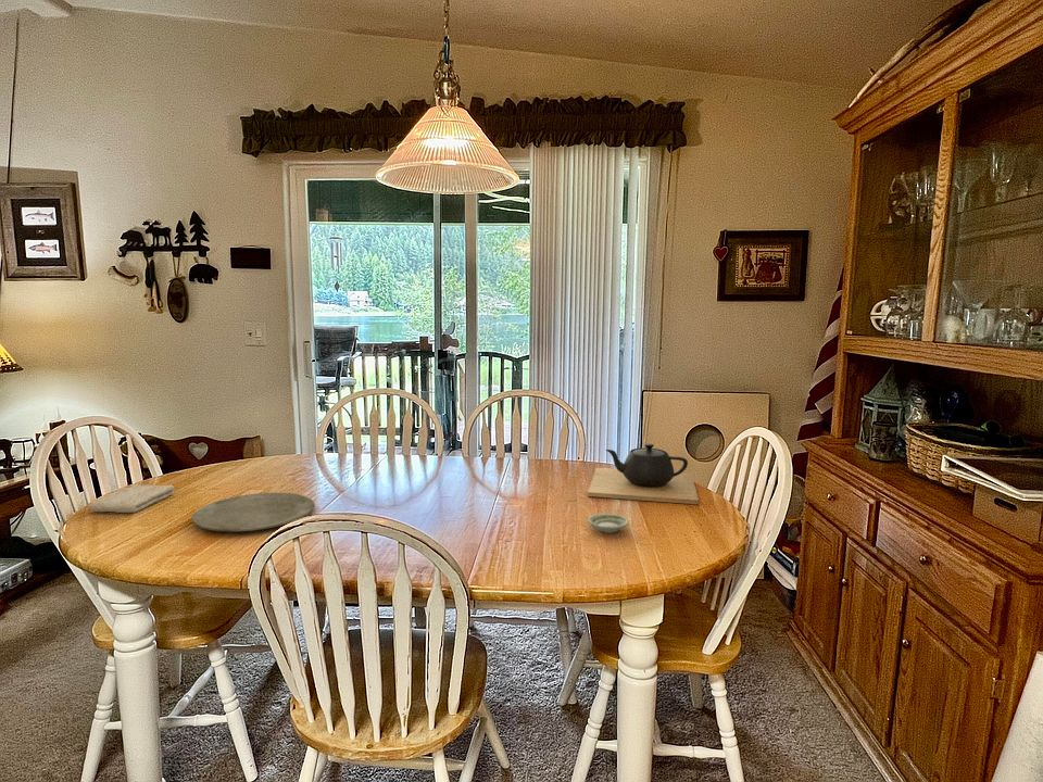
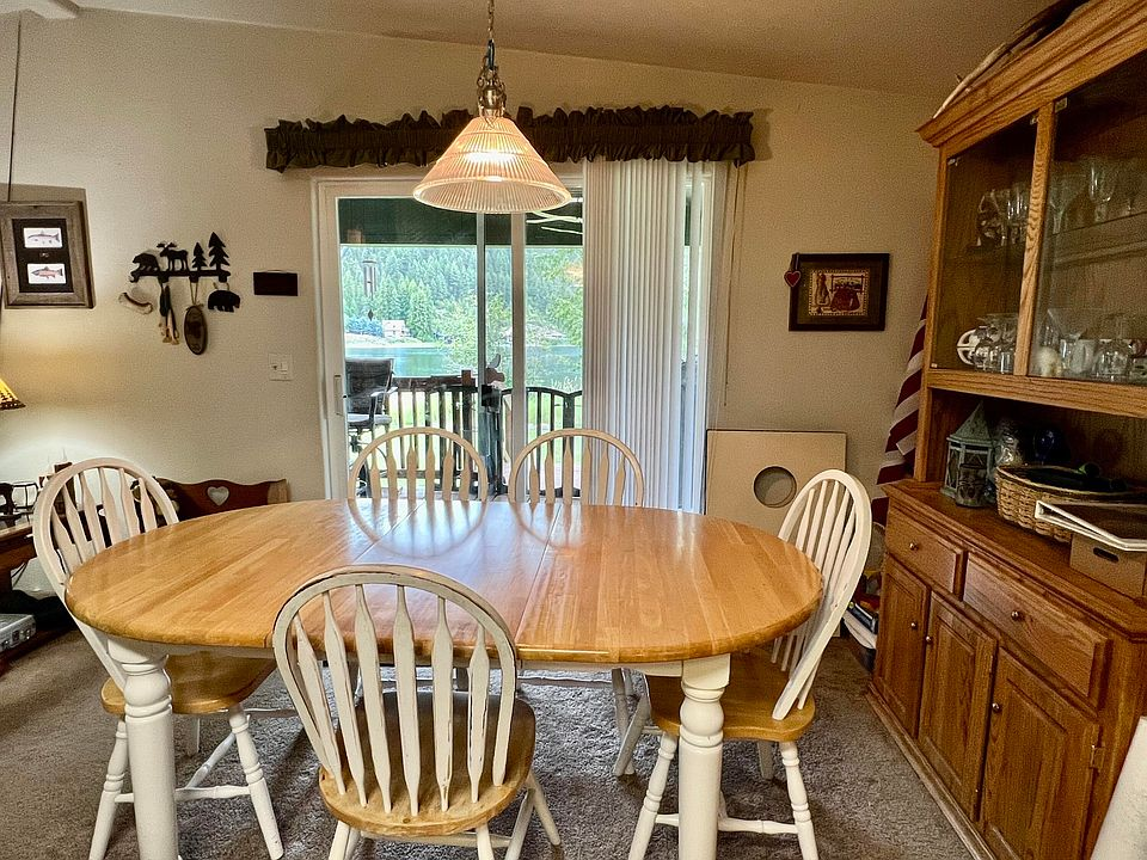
- washcloth [88,483,175,514]
- saucer [587,513,630,534]
- teapot [587,442,700,505]
- plate [191,492,316,532]
